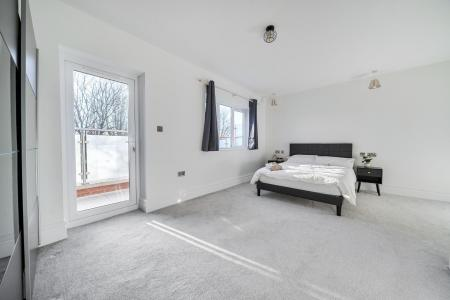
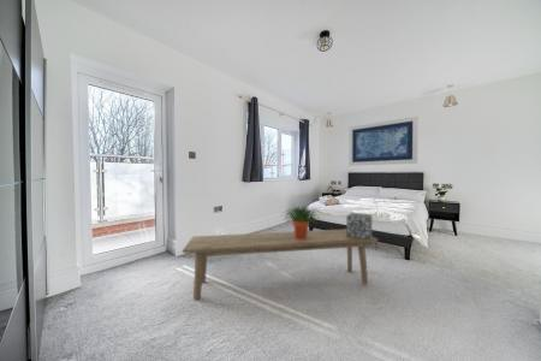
+ potted plant [280,205,321,241]
+ bench [182,227,380,302]
+ decorative box [345,212,373,239]
+ wall art [347,116,420,167]
